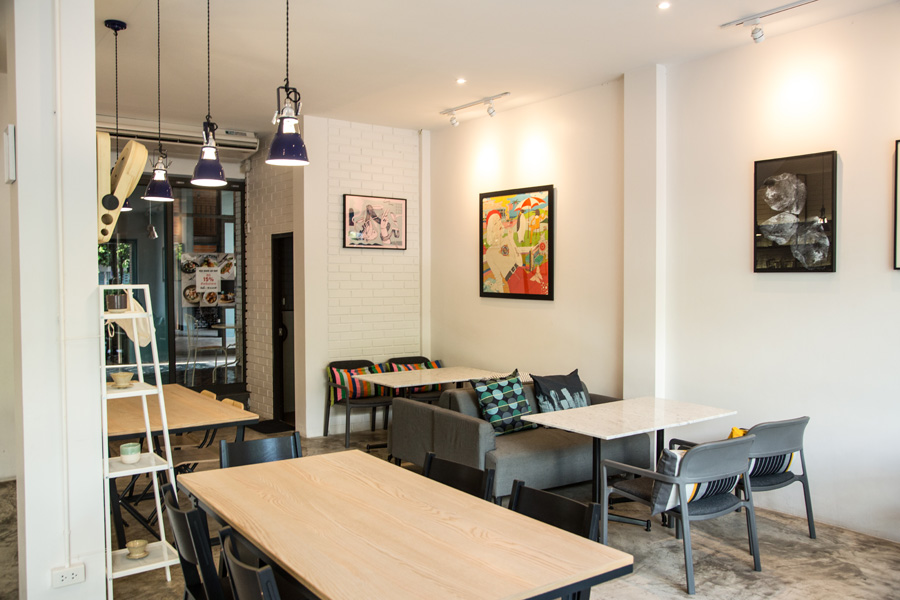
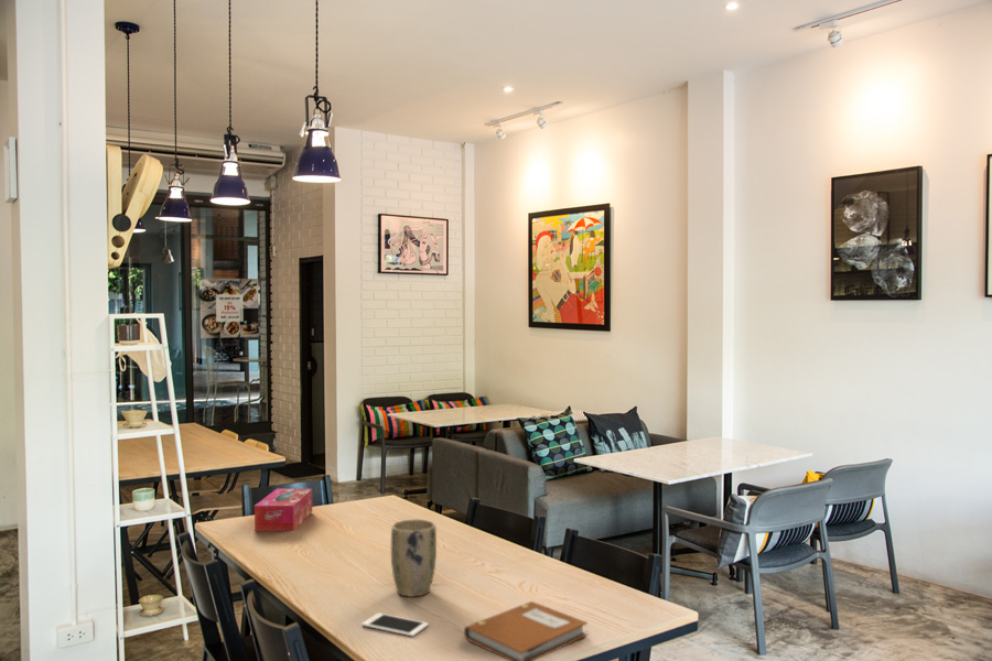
+ notebook [463,600,589,661]
+ plant pot [390,518,438,598]
+ cell phone [360,611,430,638]
+ tissue box [254,487,313,532]
